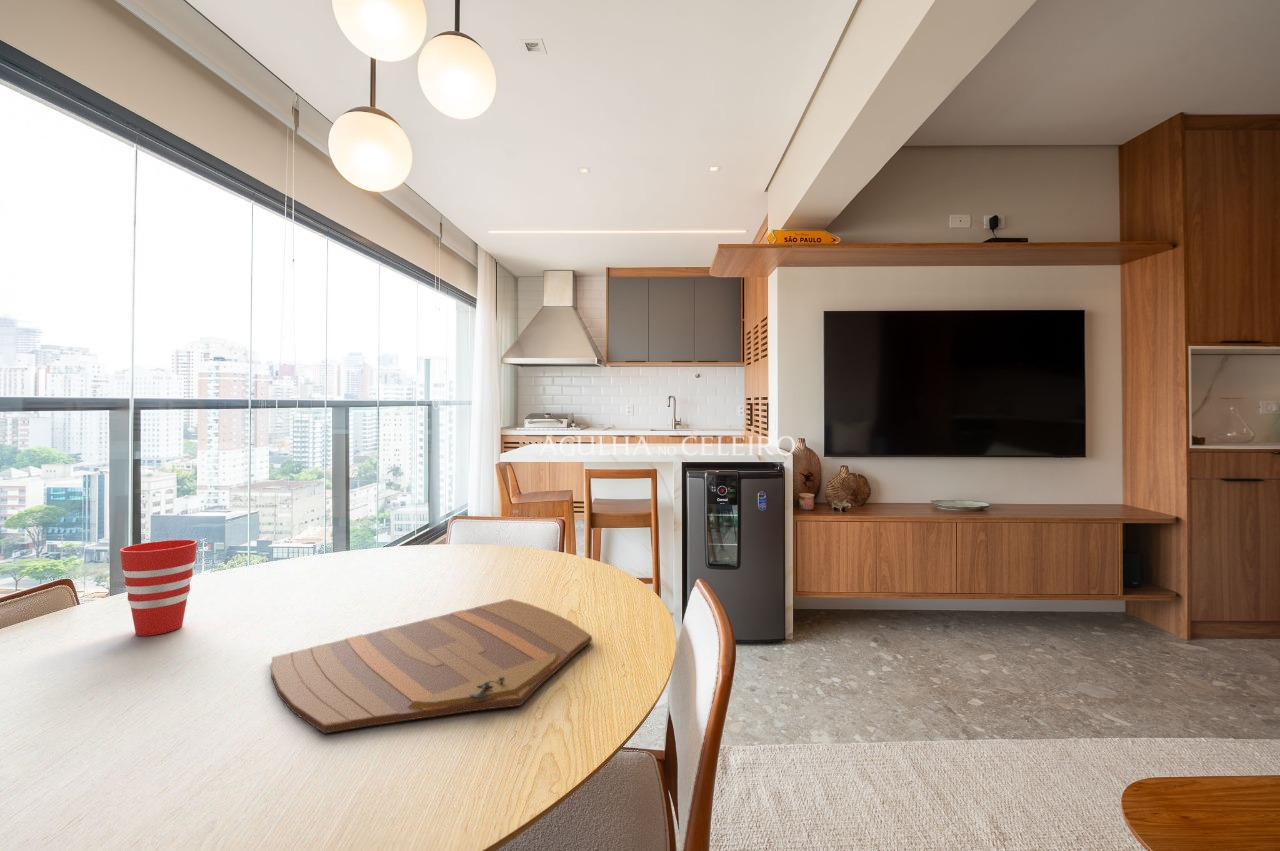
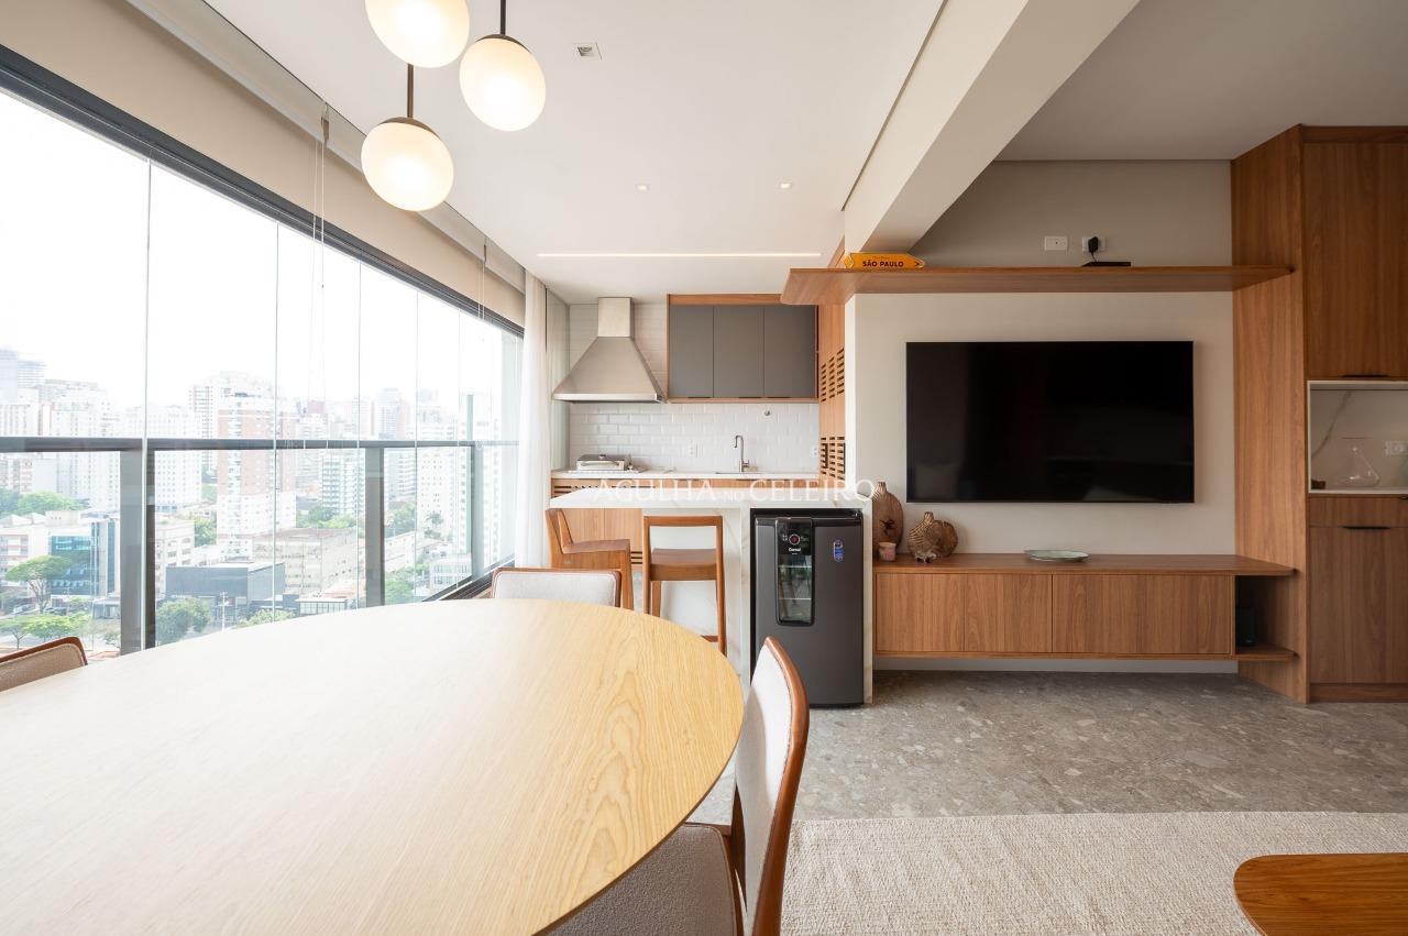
- cutting board [271,598,593,734]
- cup [119,539,198,637]
